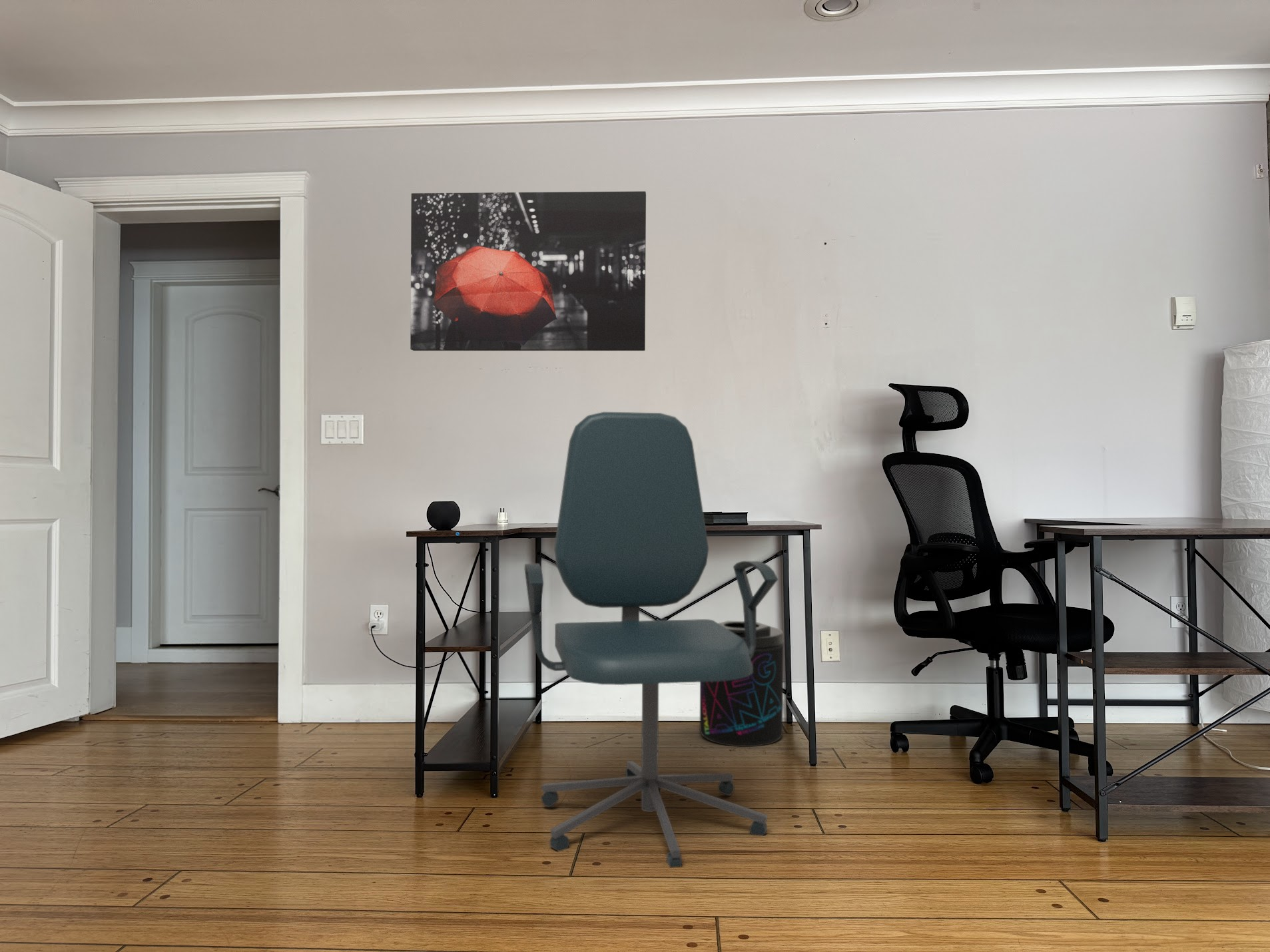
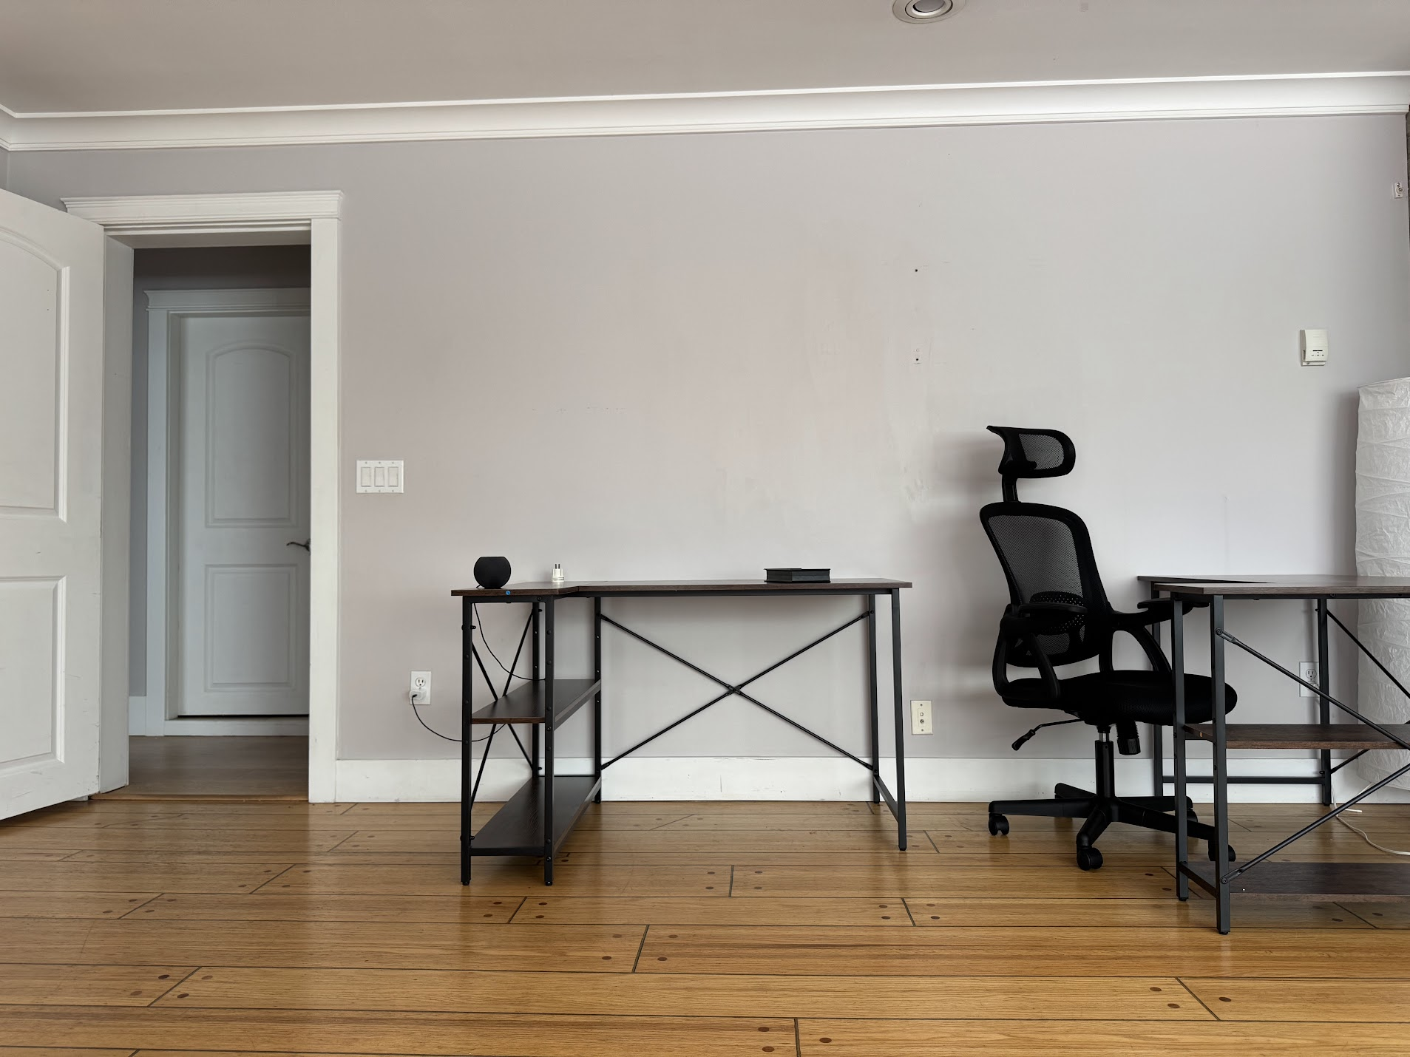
- wall art [410,190,647,352]
- office chair [524,411,779,868]
- supplement container [699,620,784,748]
